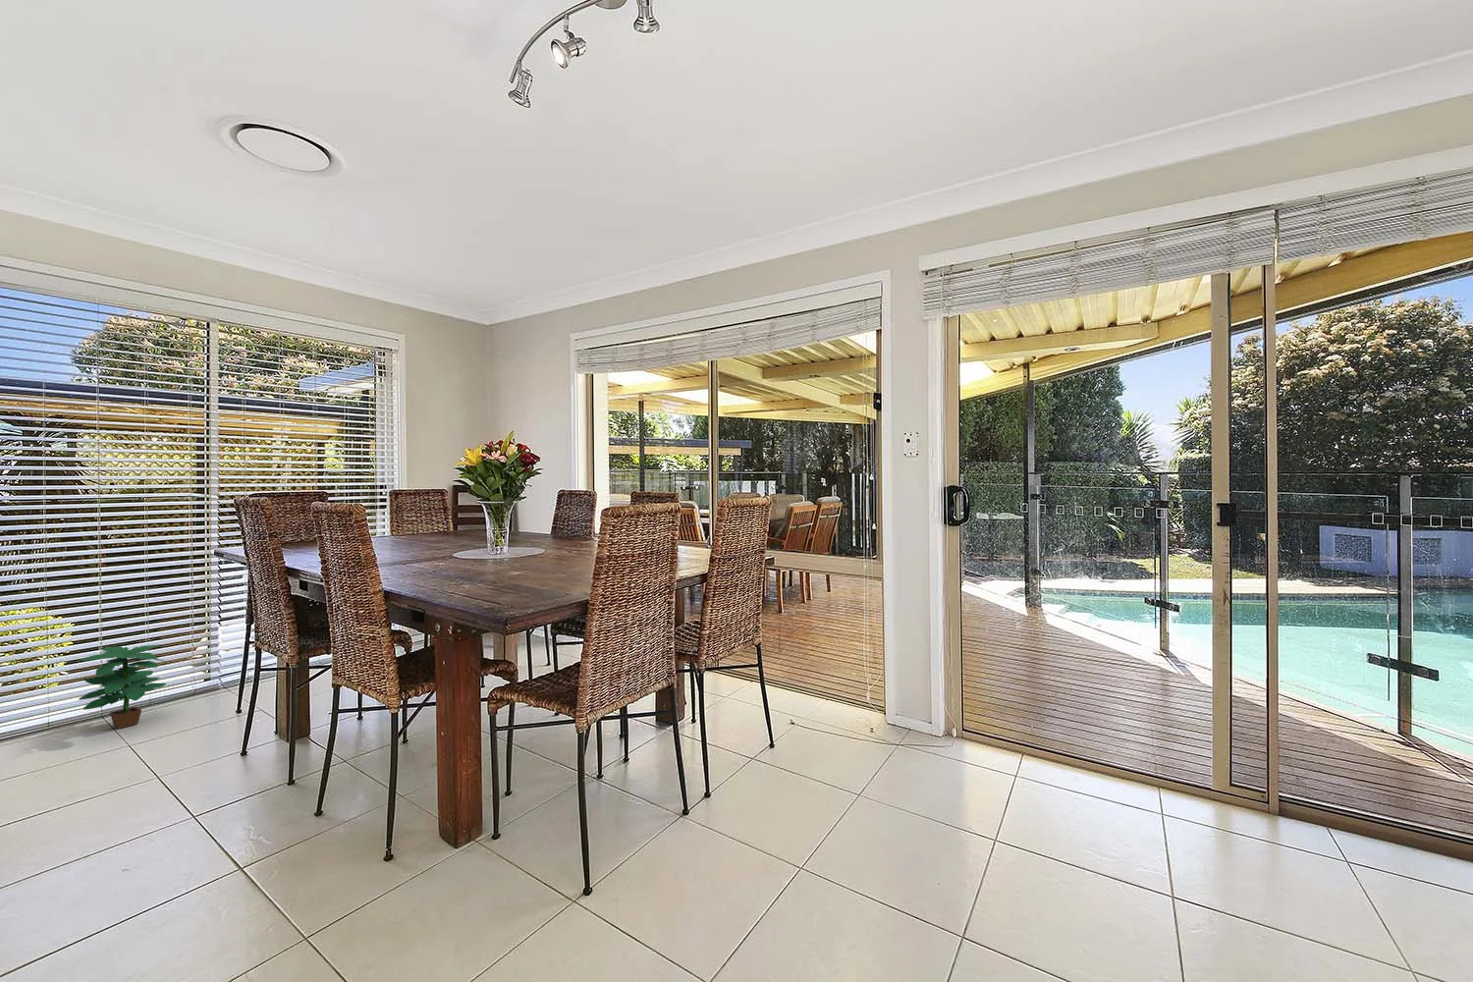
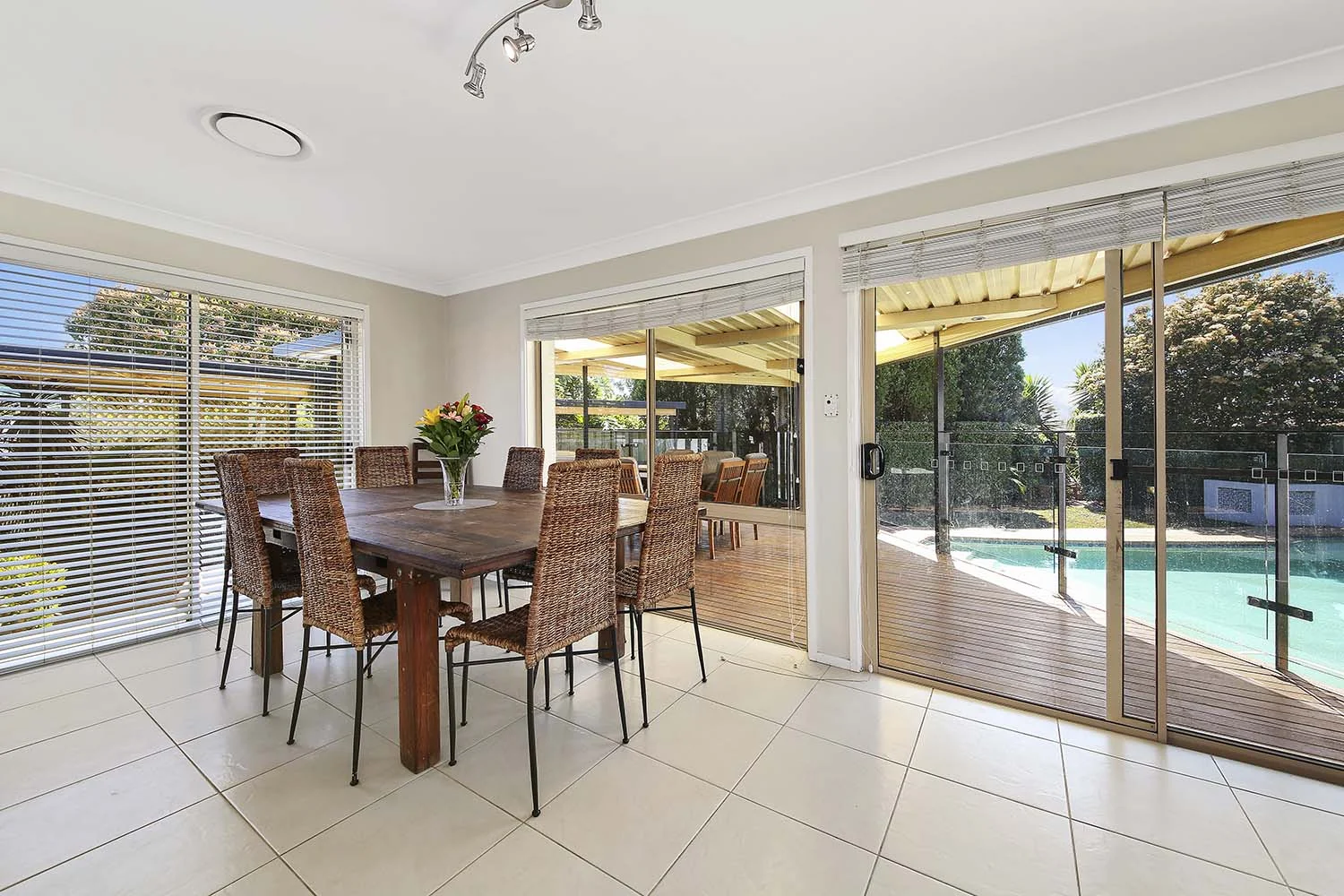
- potted plant [78,643,168,730]
